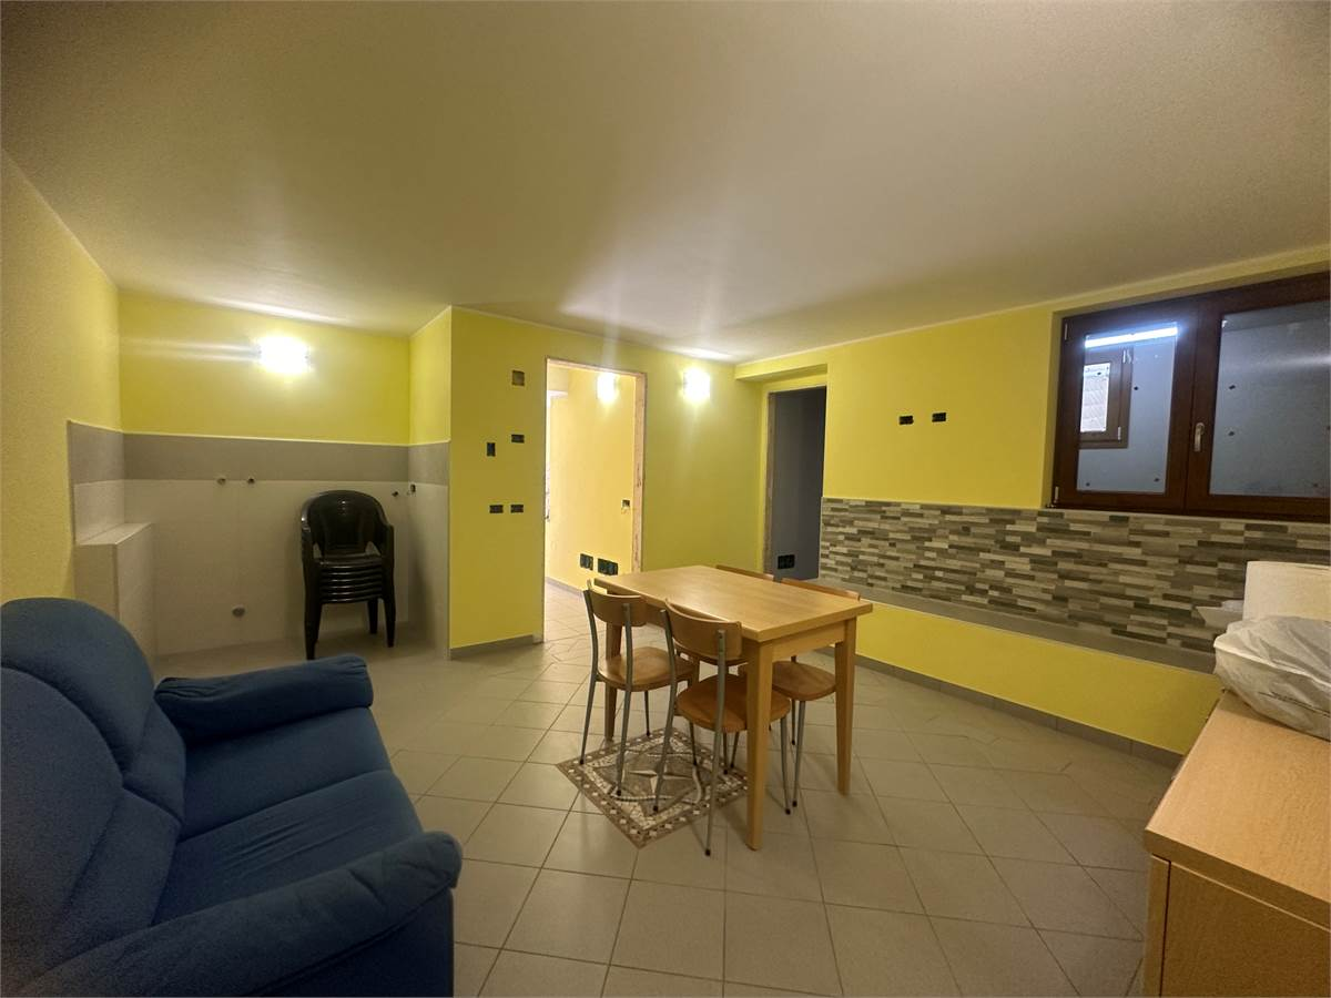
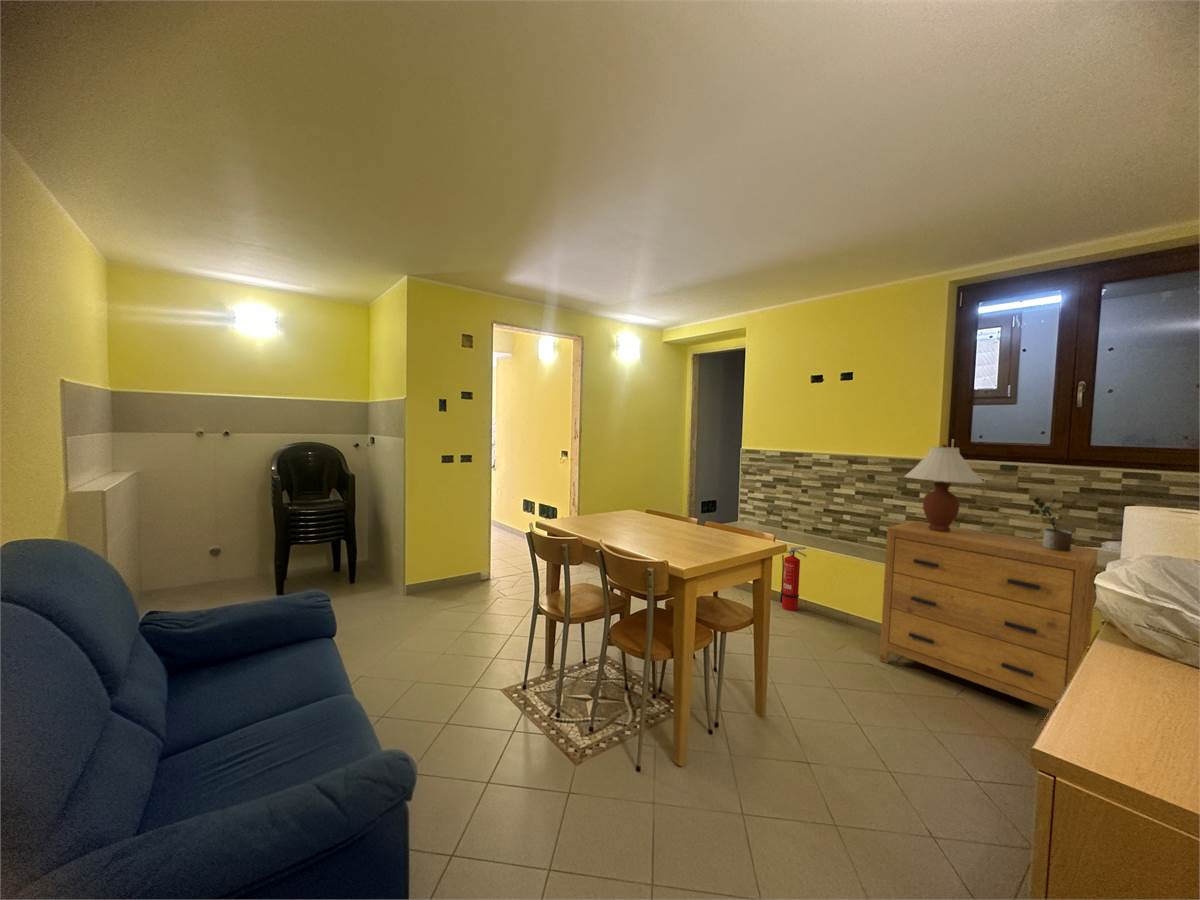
+ potted plant [1028,496,1074,551]
+ table lamp [903,443,986,532]
+ dresser [878,520,1099,711]
+ fire extinguisher [779,546,808,612]
